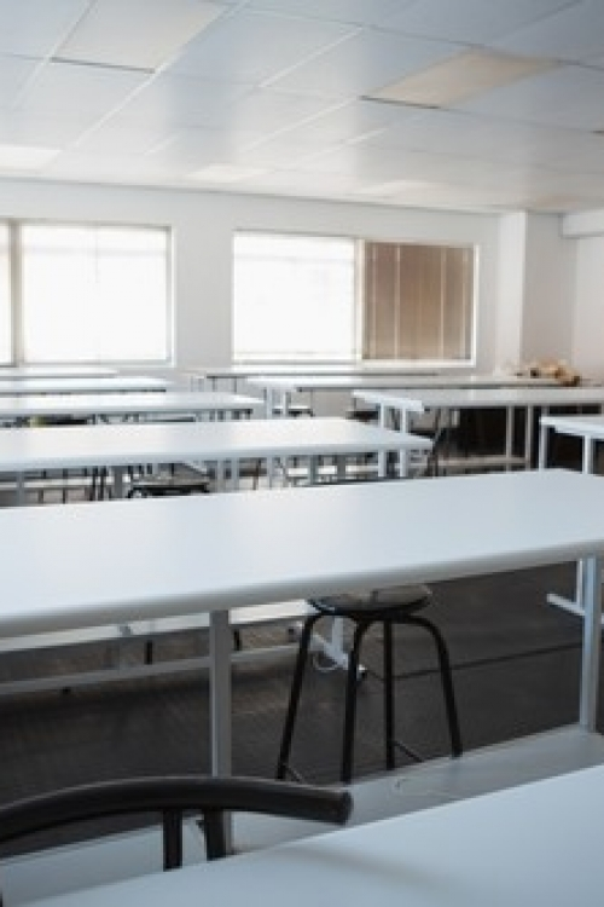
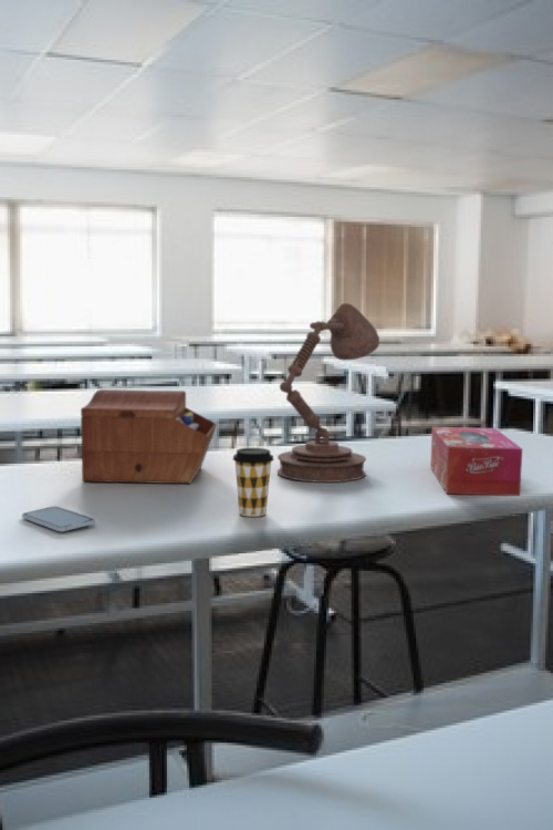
+ tissue box [429,426,523,497]
+ coffee cup [231,447,275,518]
+ smartphone [21,506,96,533]
+ sewing box [80,388,218,485]
+ desk lamp [276,302,380,484]
